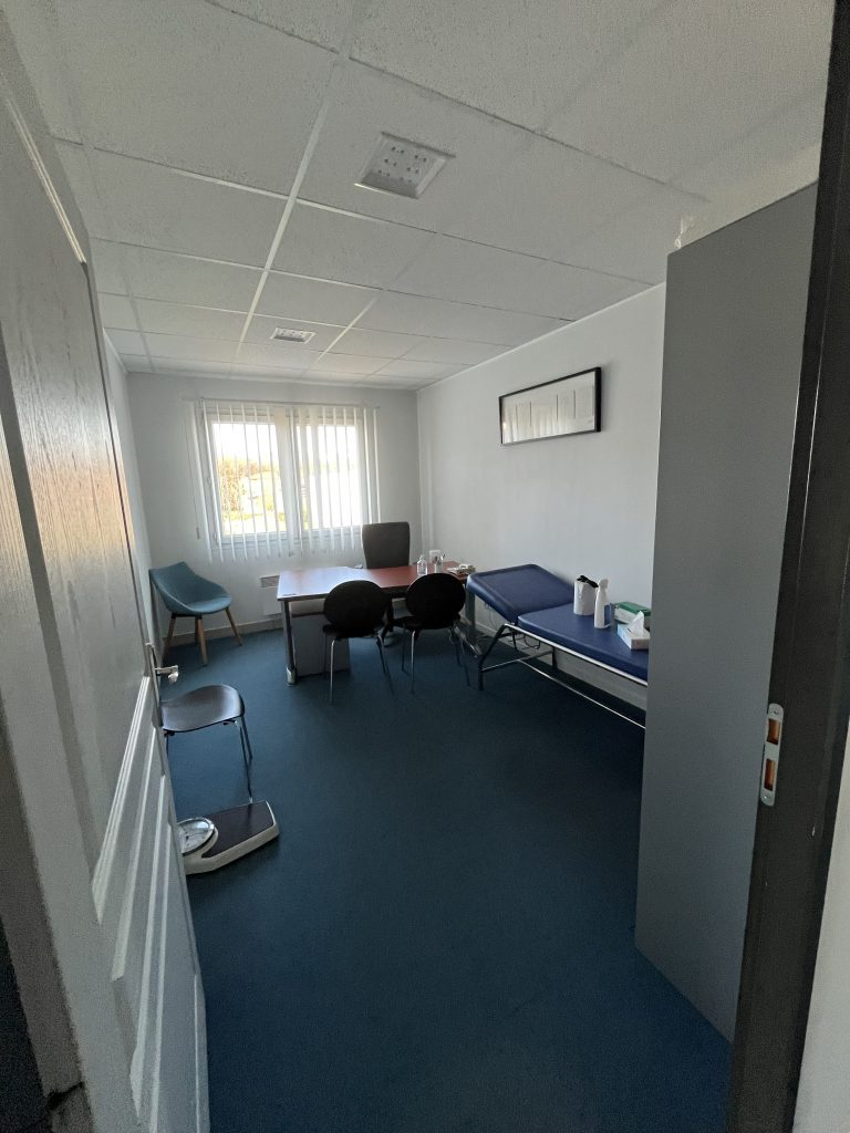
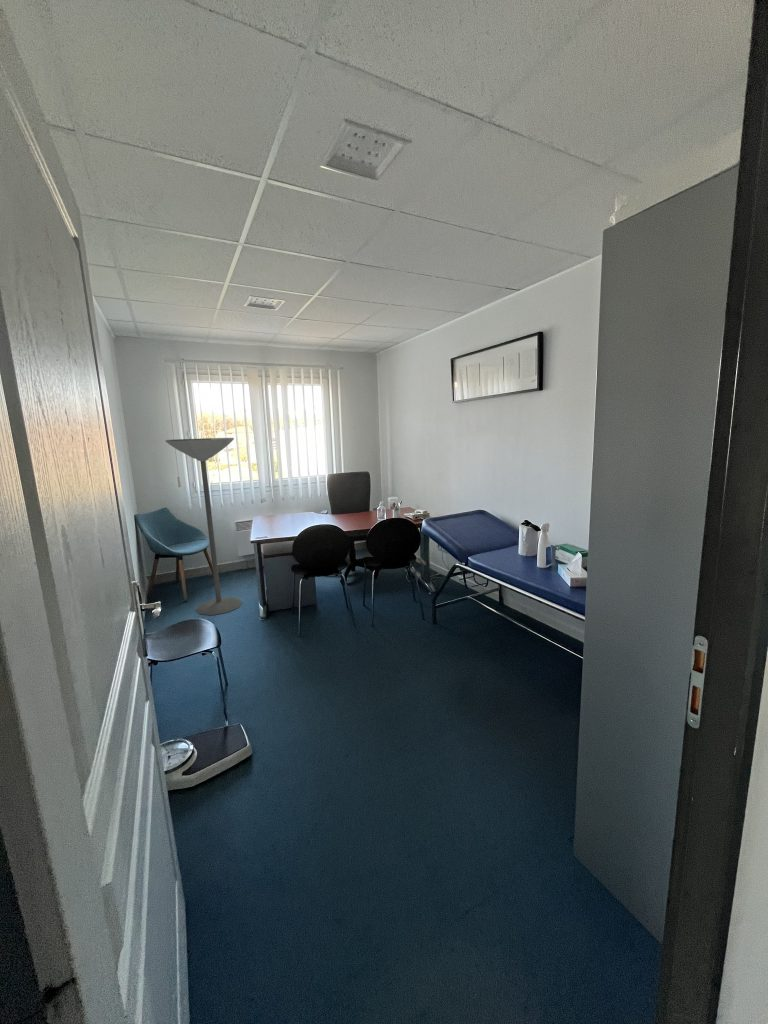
+ floor lamp [164,437,243,616]
